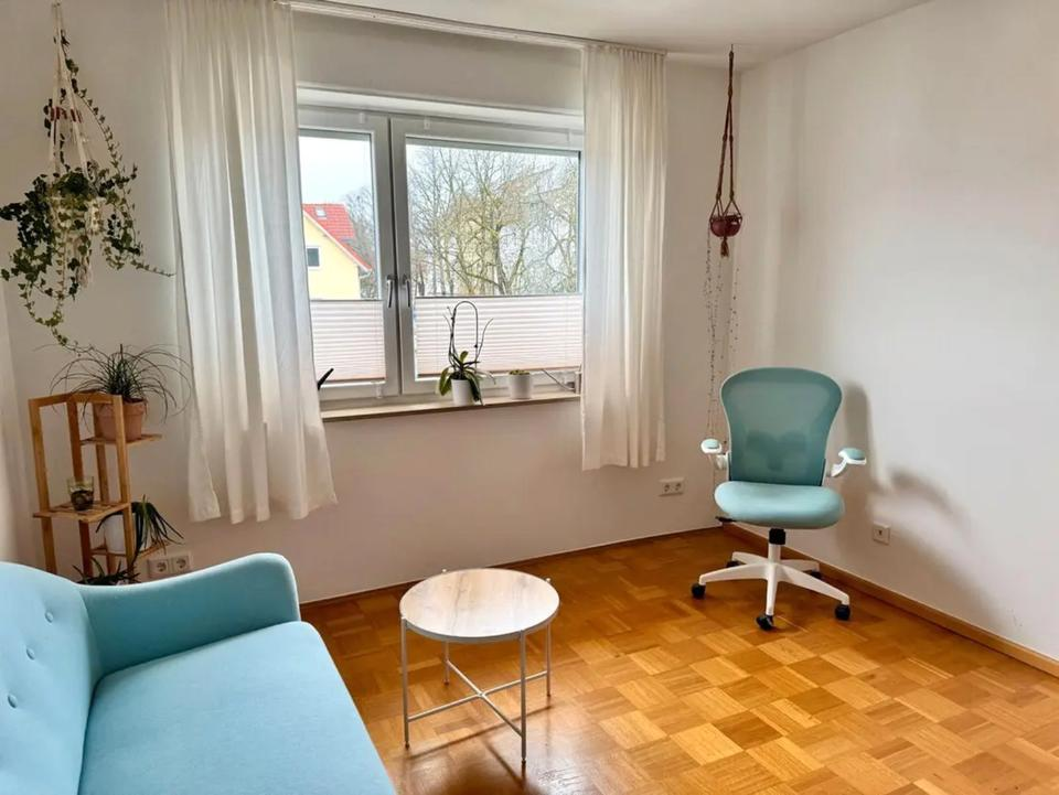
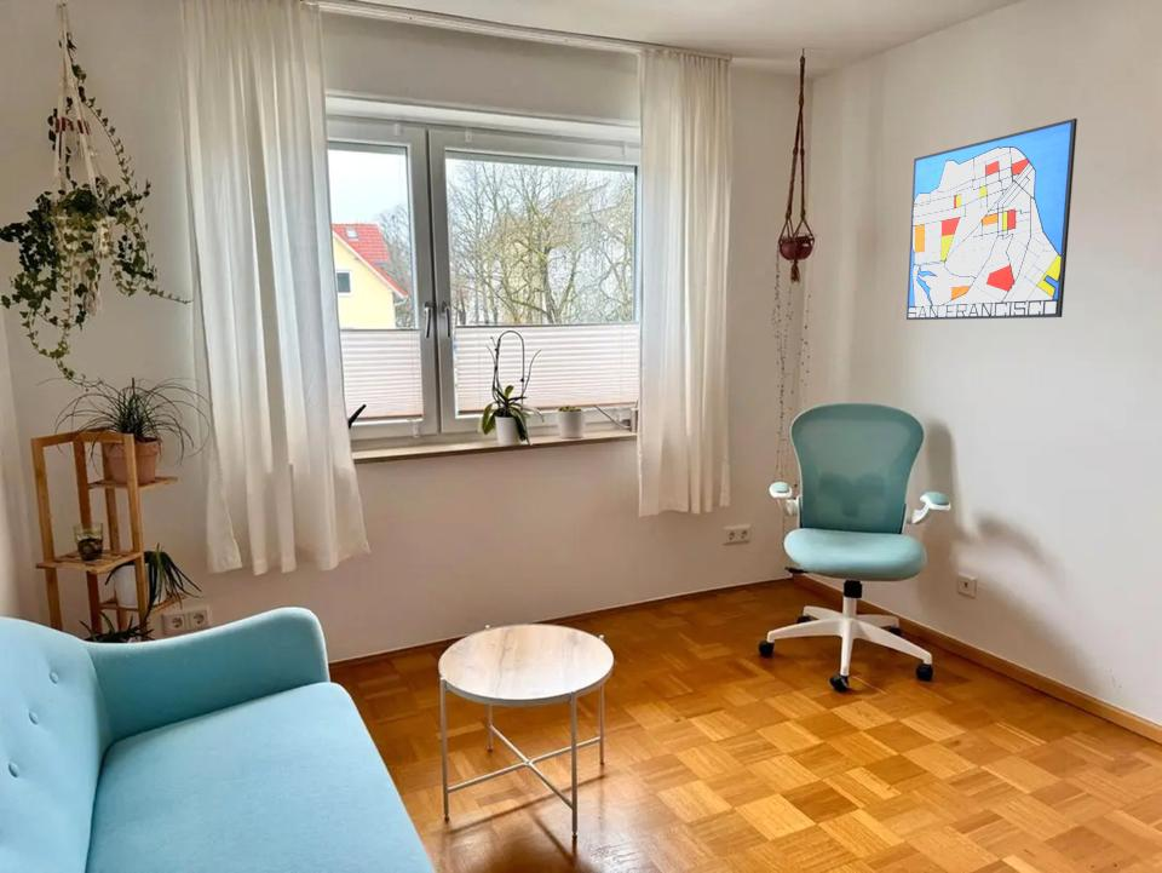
+ wall art [905,117,1078,321]
